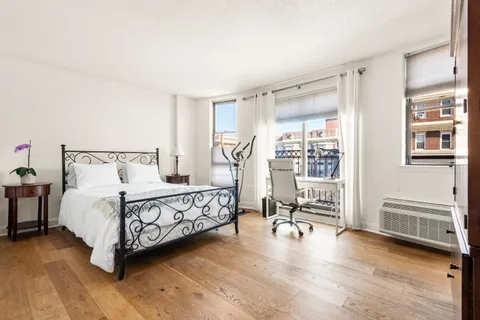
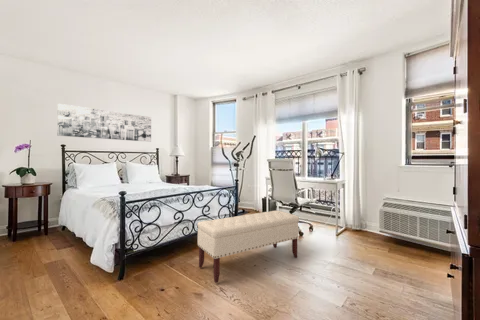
+ wall art [56,103,152,143]
+ bench [196,210,300,284]
